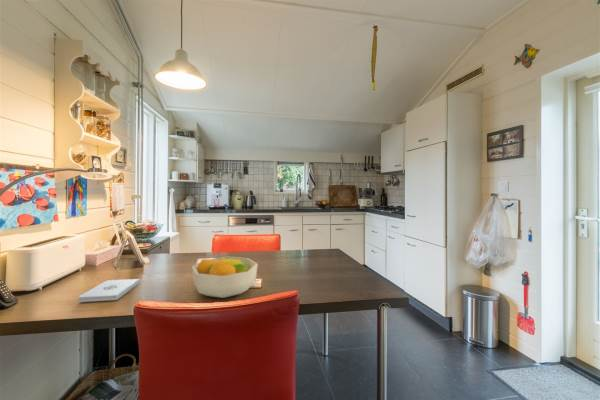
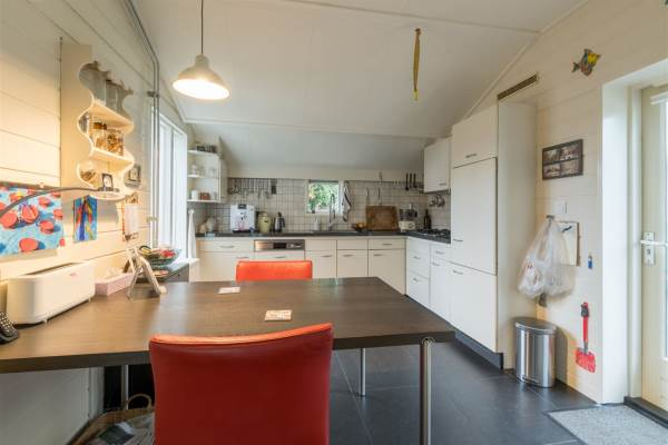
- fruit bowl [191,256,259,299]
- notepad [77,278,141,303]
